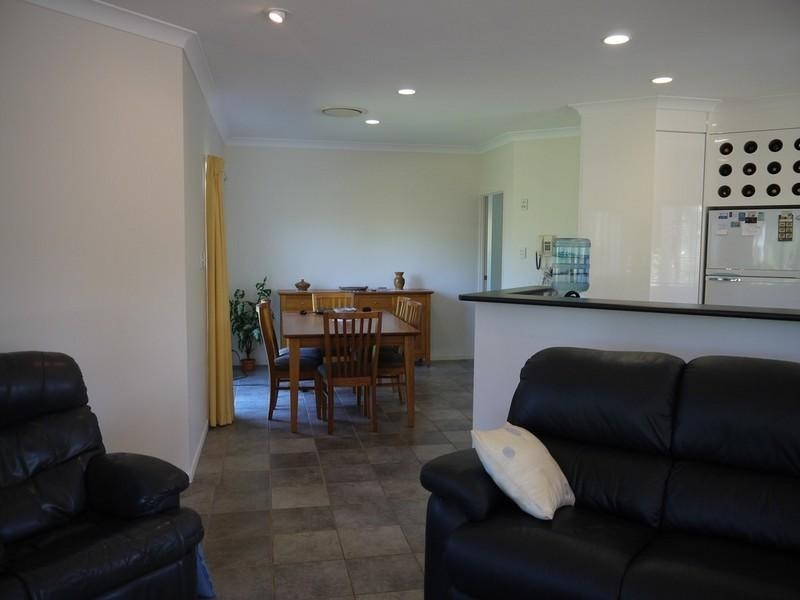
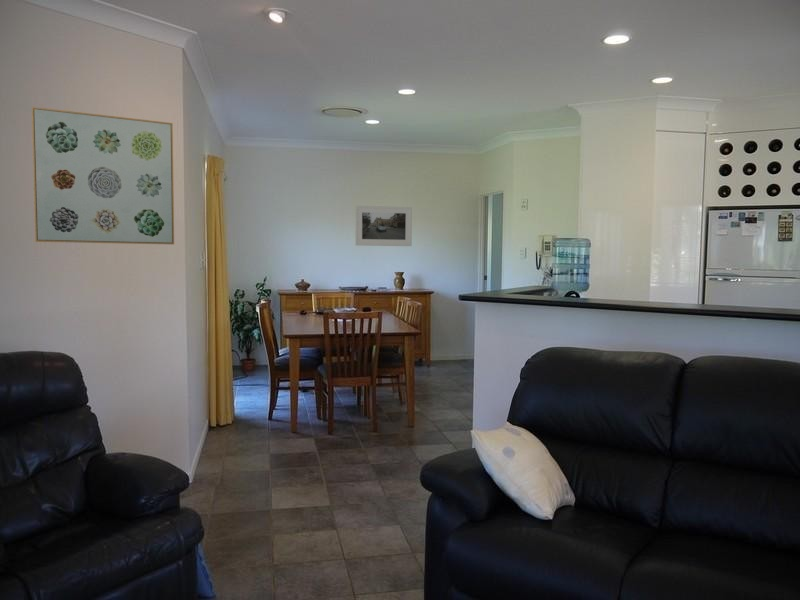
+ wall art [31,106,175,245]
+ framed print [355,205,413,247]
